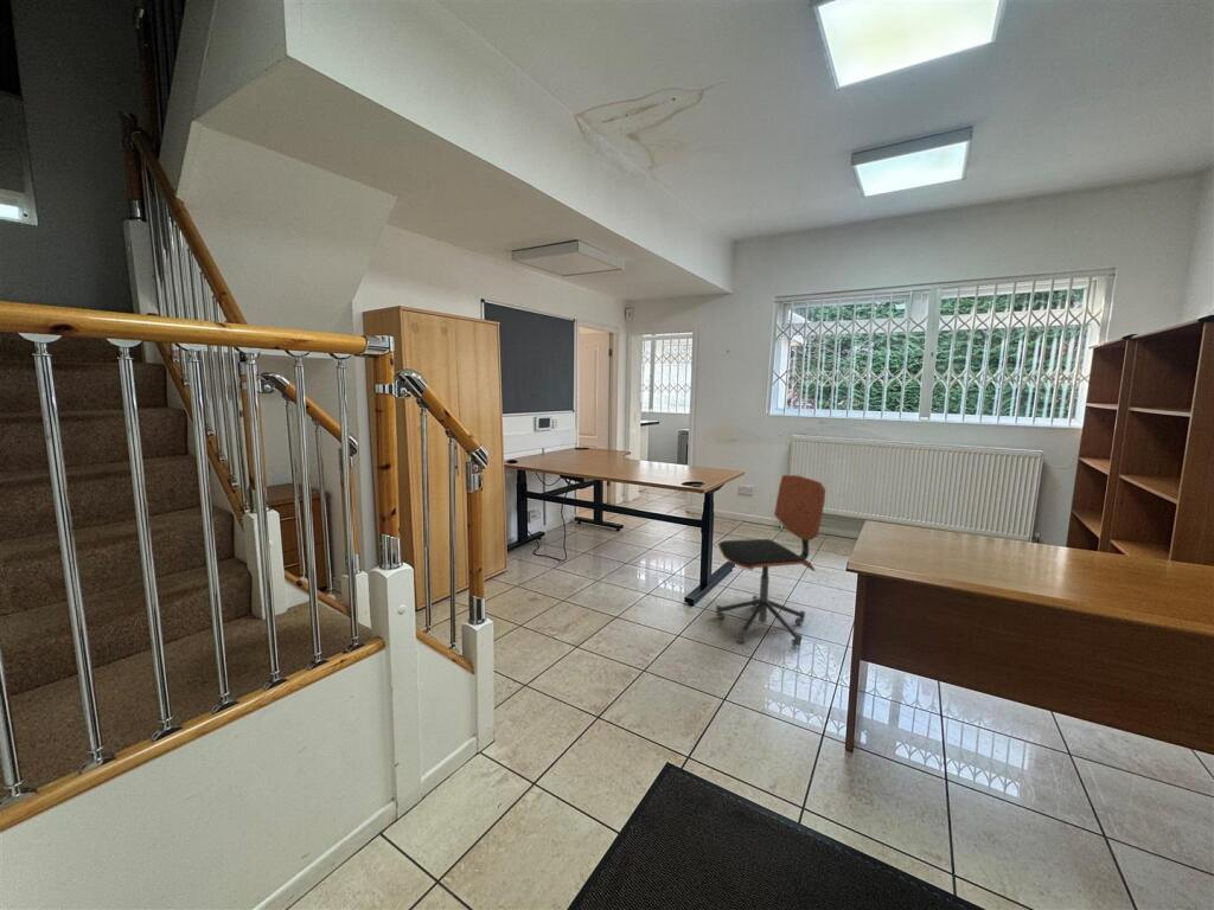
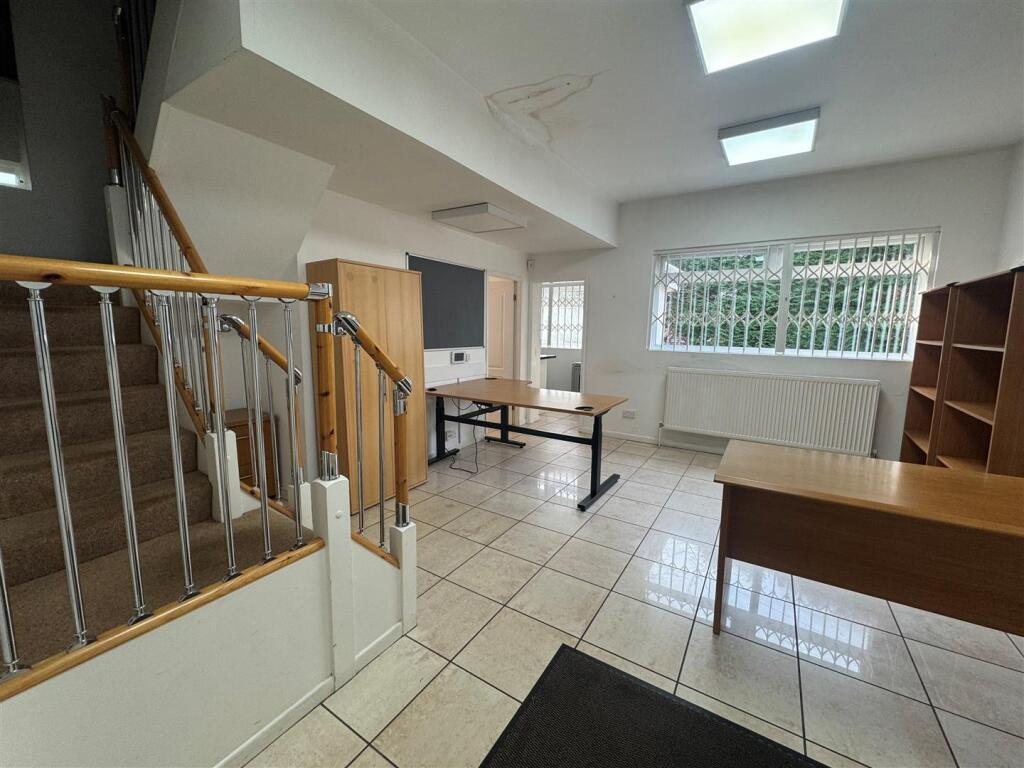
- office chair [715,474,826,647]
